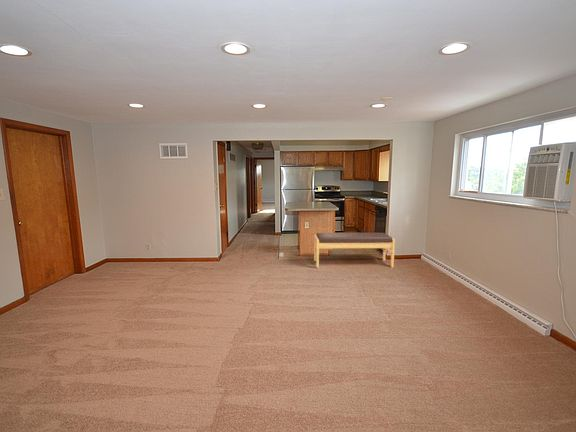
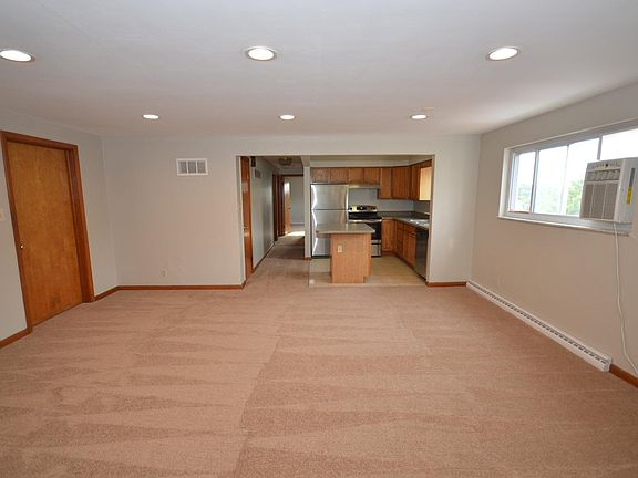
- bench [313,232,396,269]
